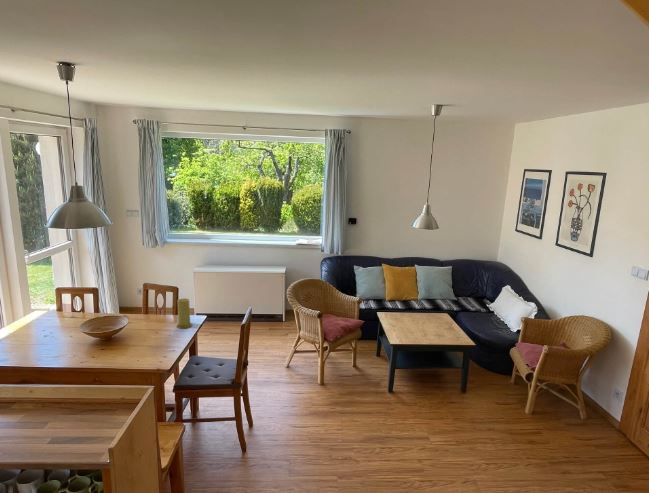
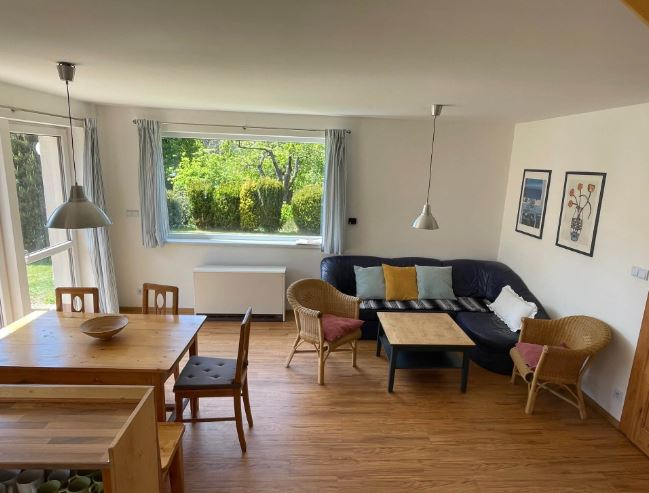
- candle [176,297,194,329]
